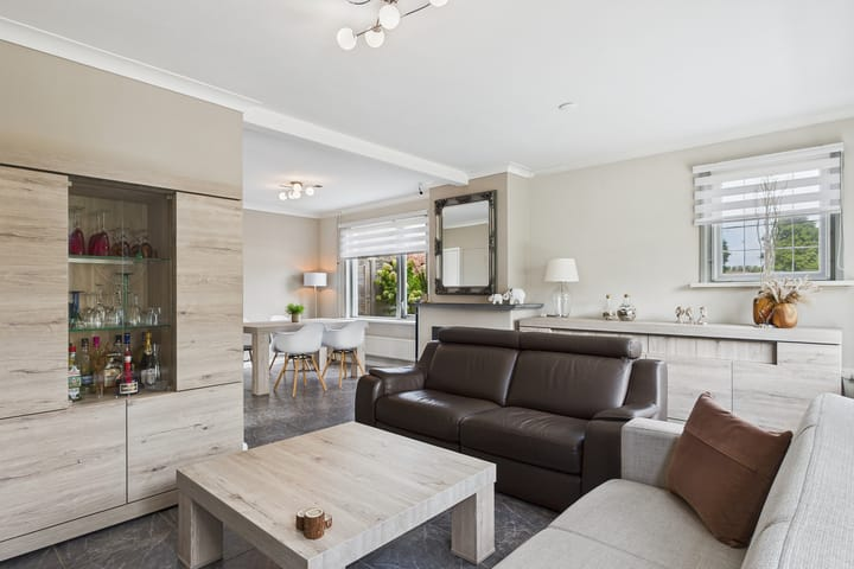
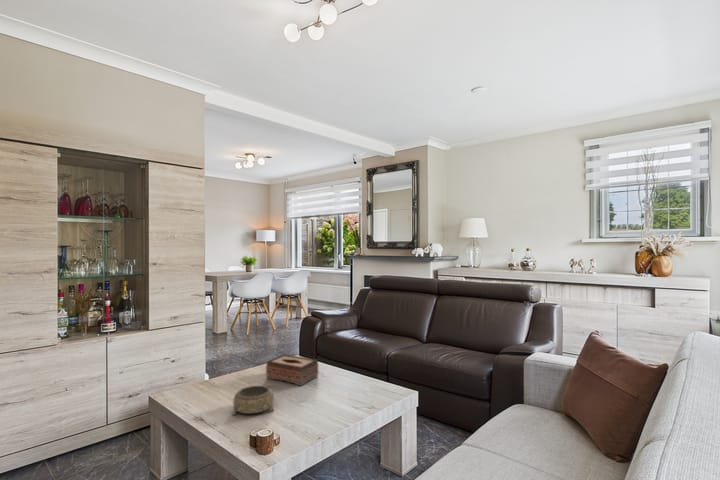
+ tissue box [265,353,319,387]
+ decorative bowl [231,385,275,416]
